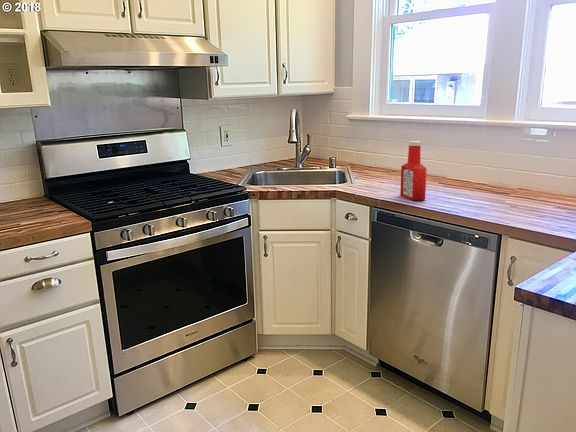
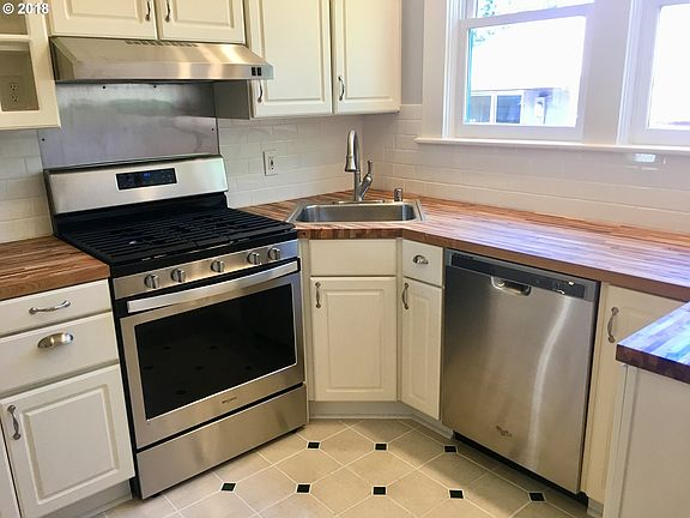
- soap bottle [399,140,428,201]
